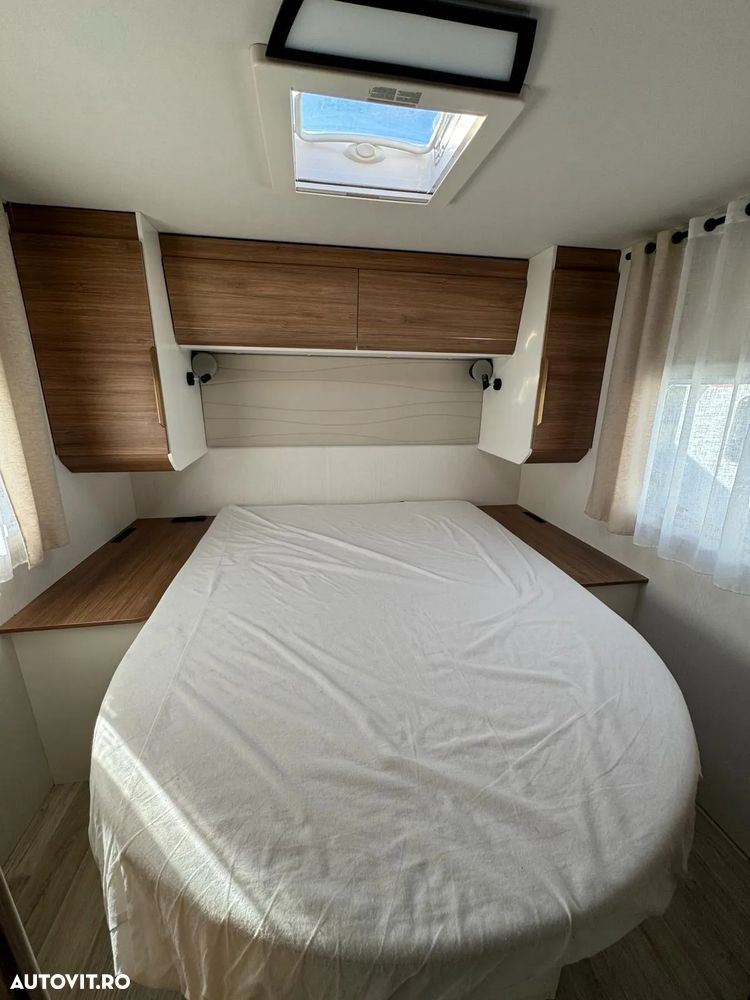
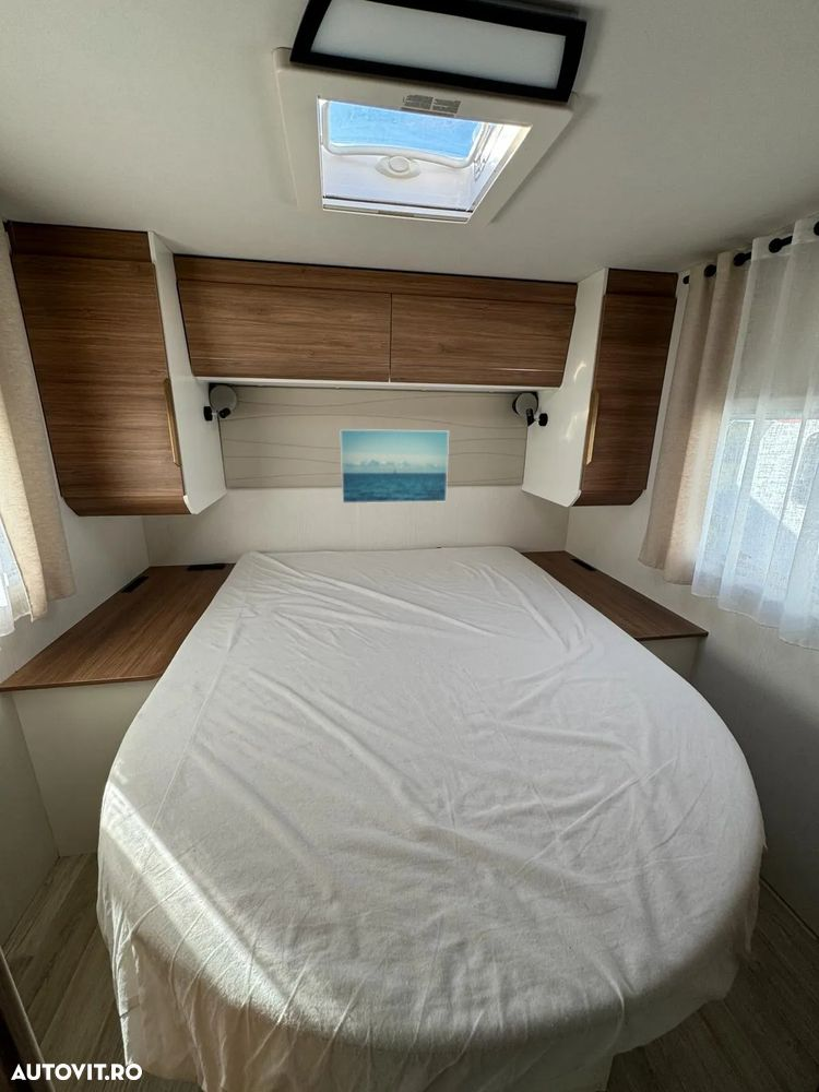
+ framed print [340,428,450,505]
